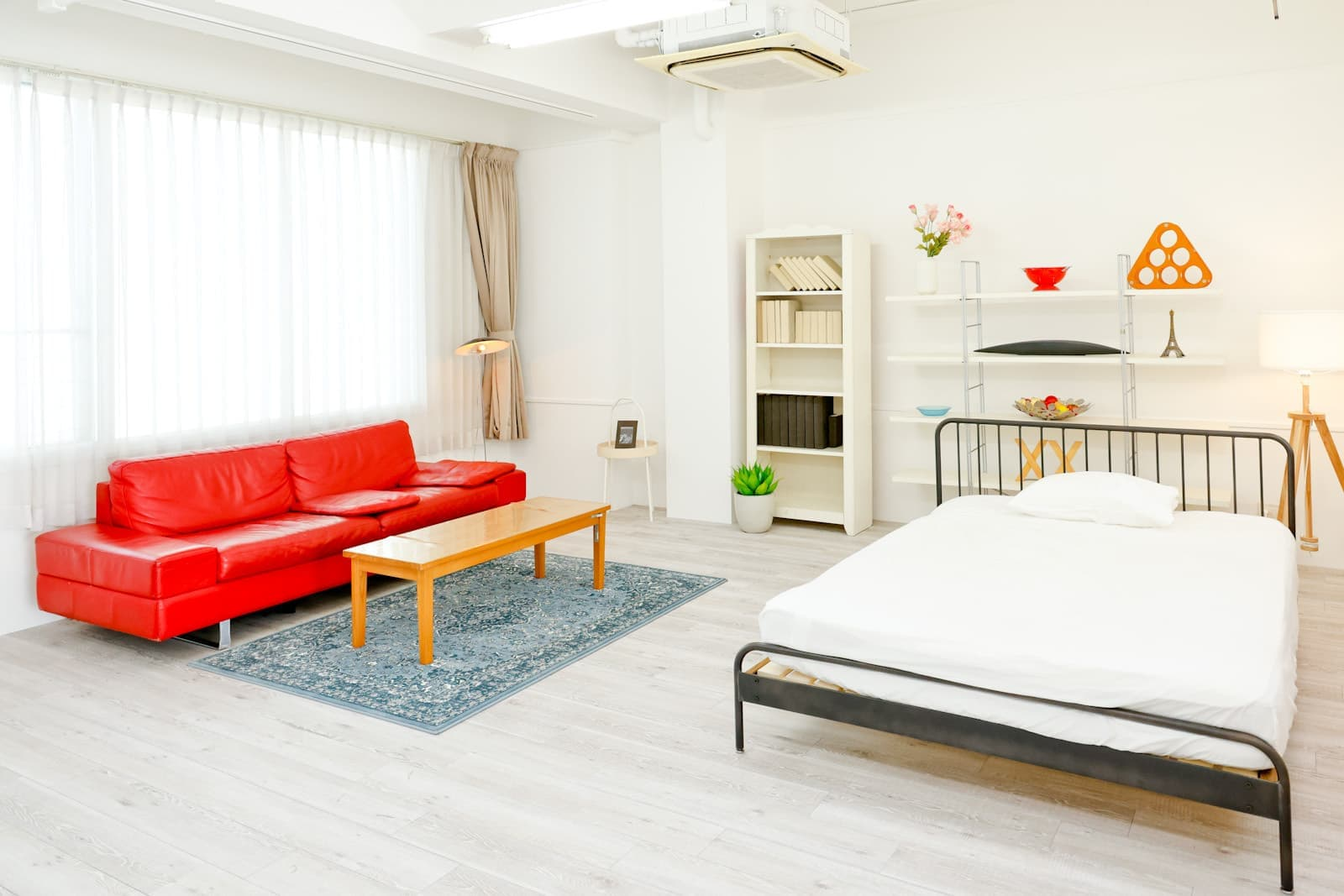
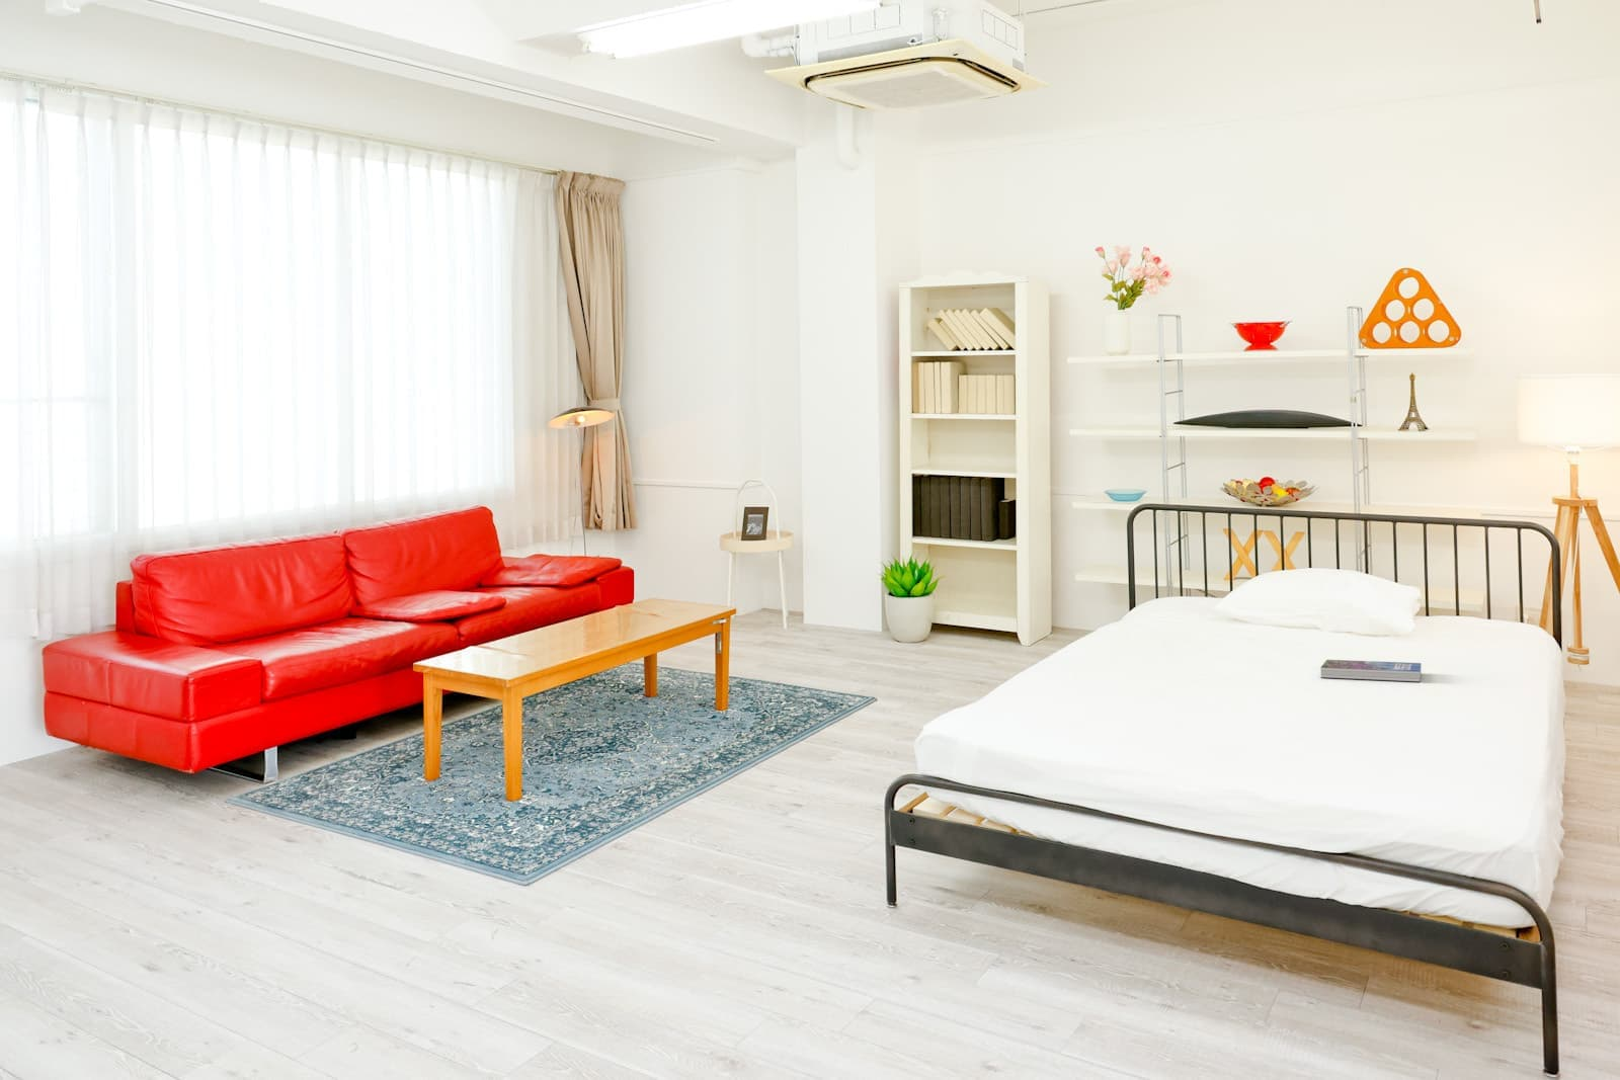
+ book [1320,659,1422,683]
